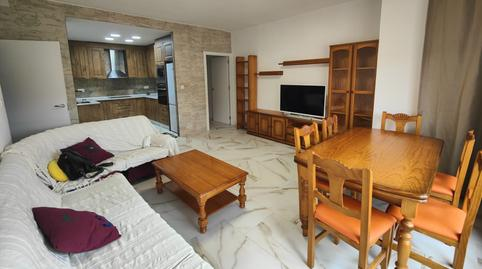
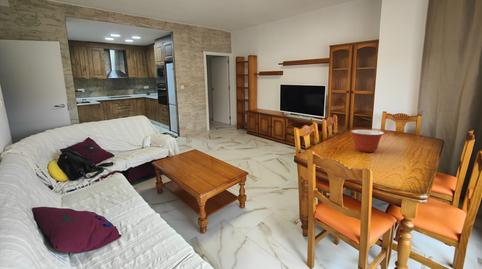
+ mixing bowl [350,129,385,153]
